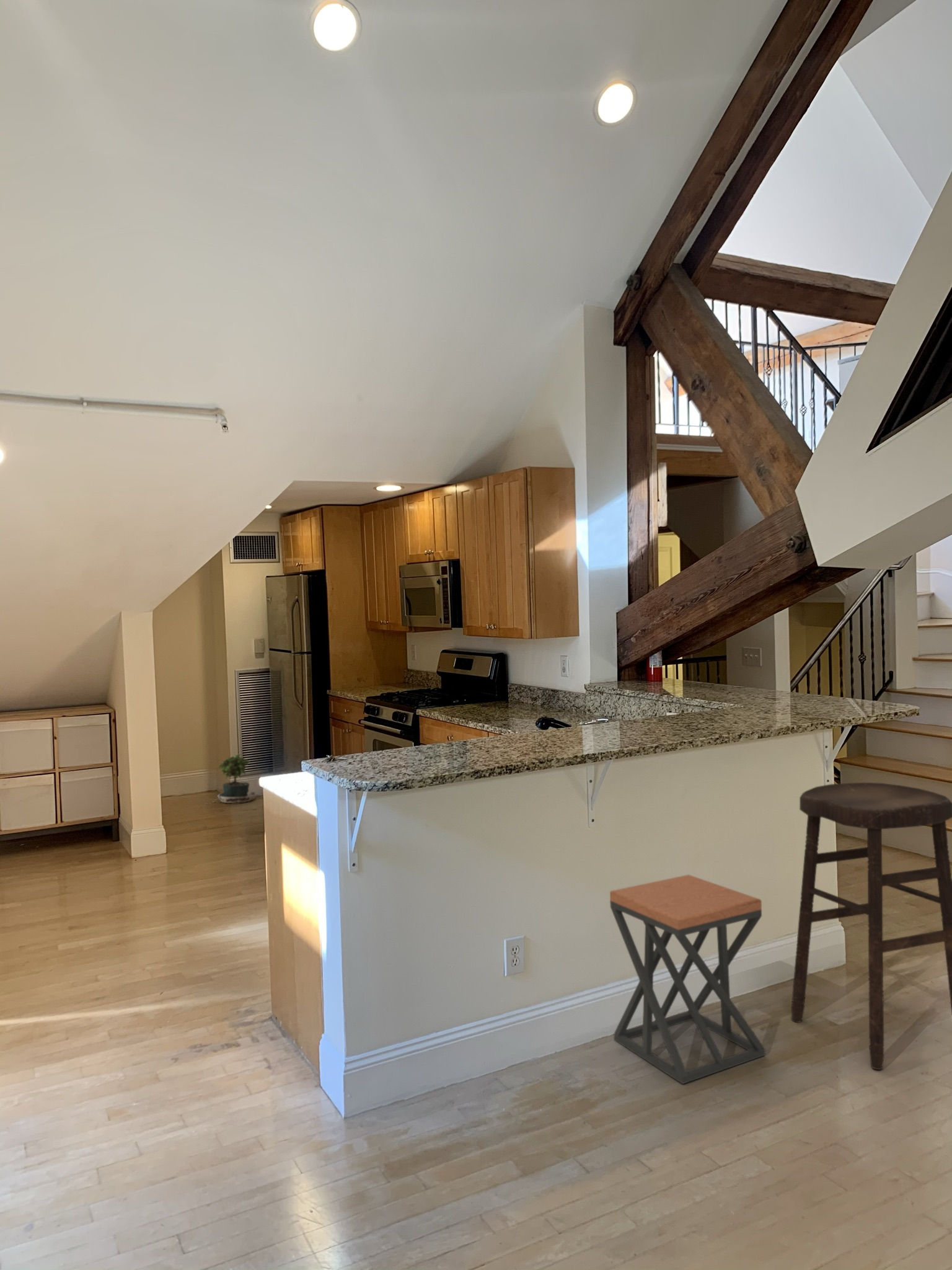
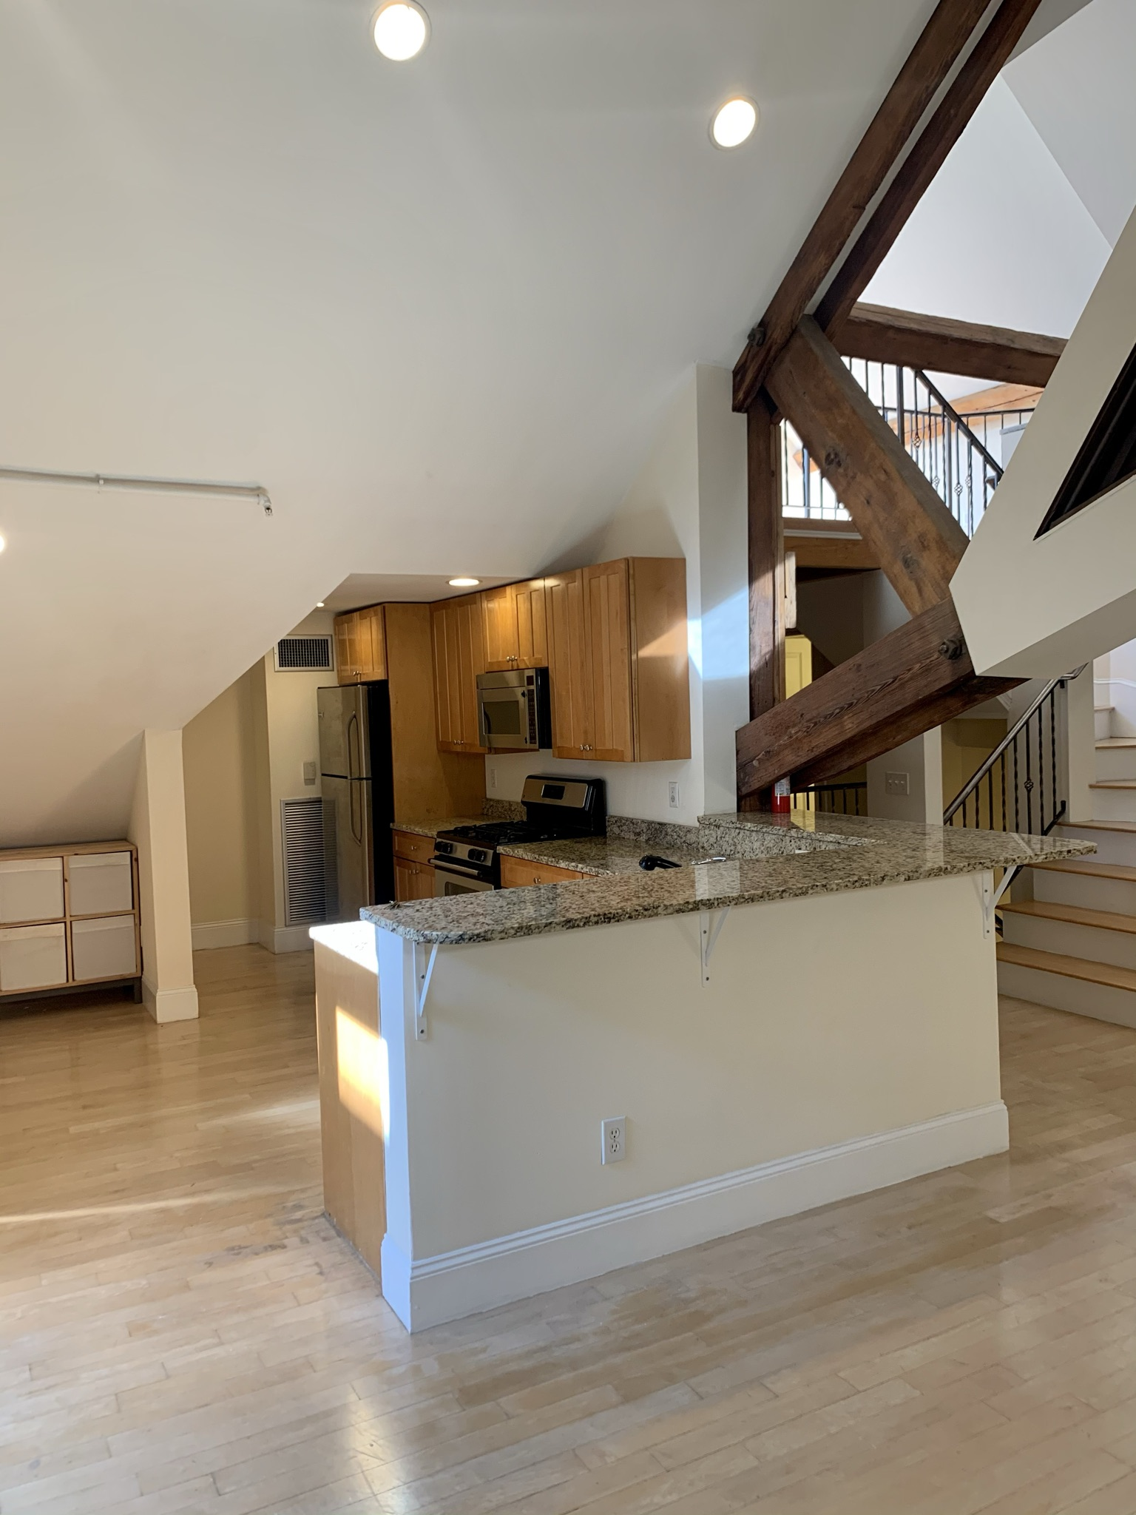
- potted plant [205,753,257,805]
- stool [791,782,952,1070]
- stool [609,874,766,1085]
